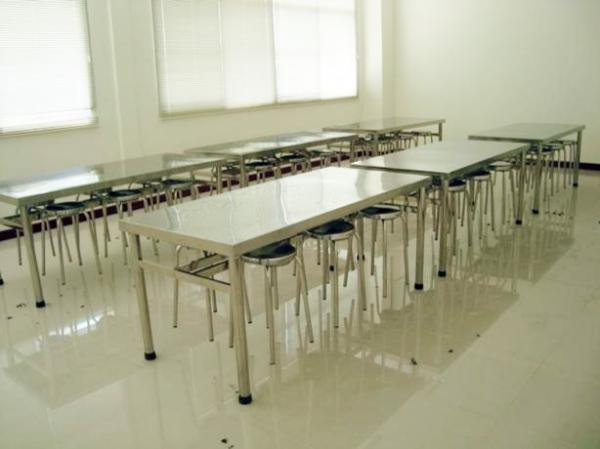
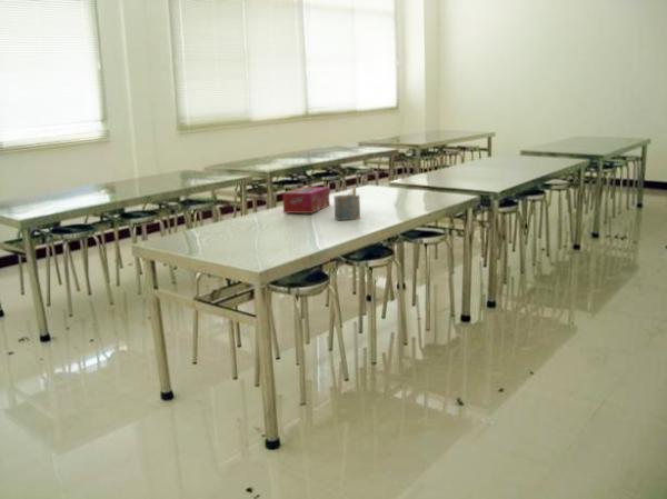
+ napkin holder [332,186,361,221]
+ tissue box [281,187,330,214]
